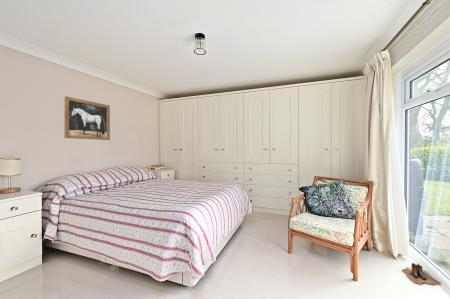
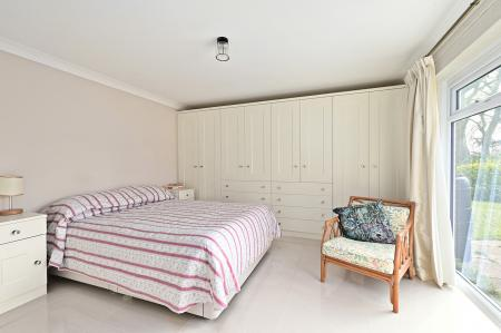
- boots [401,262,442,285]
- wall art [63,95,111,141]
